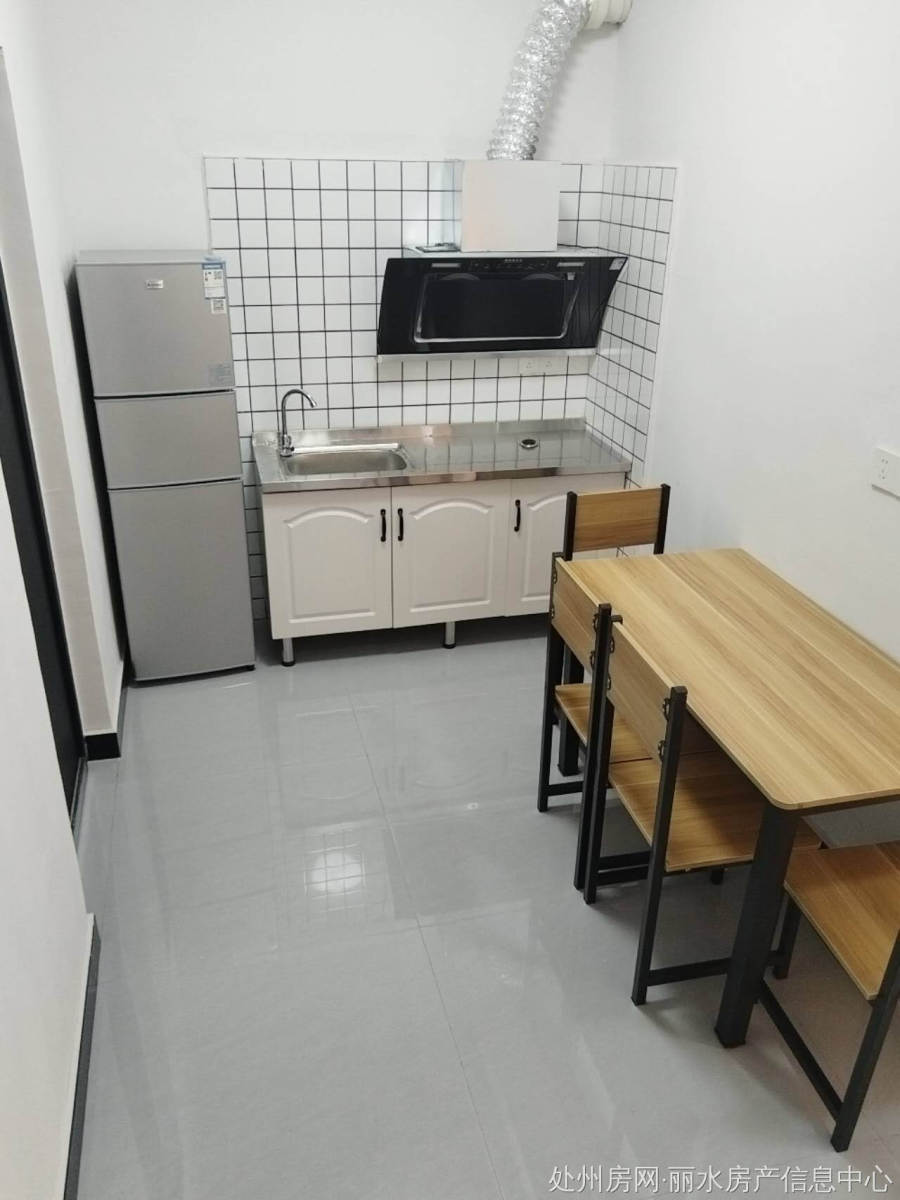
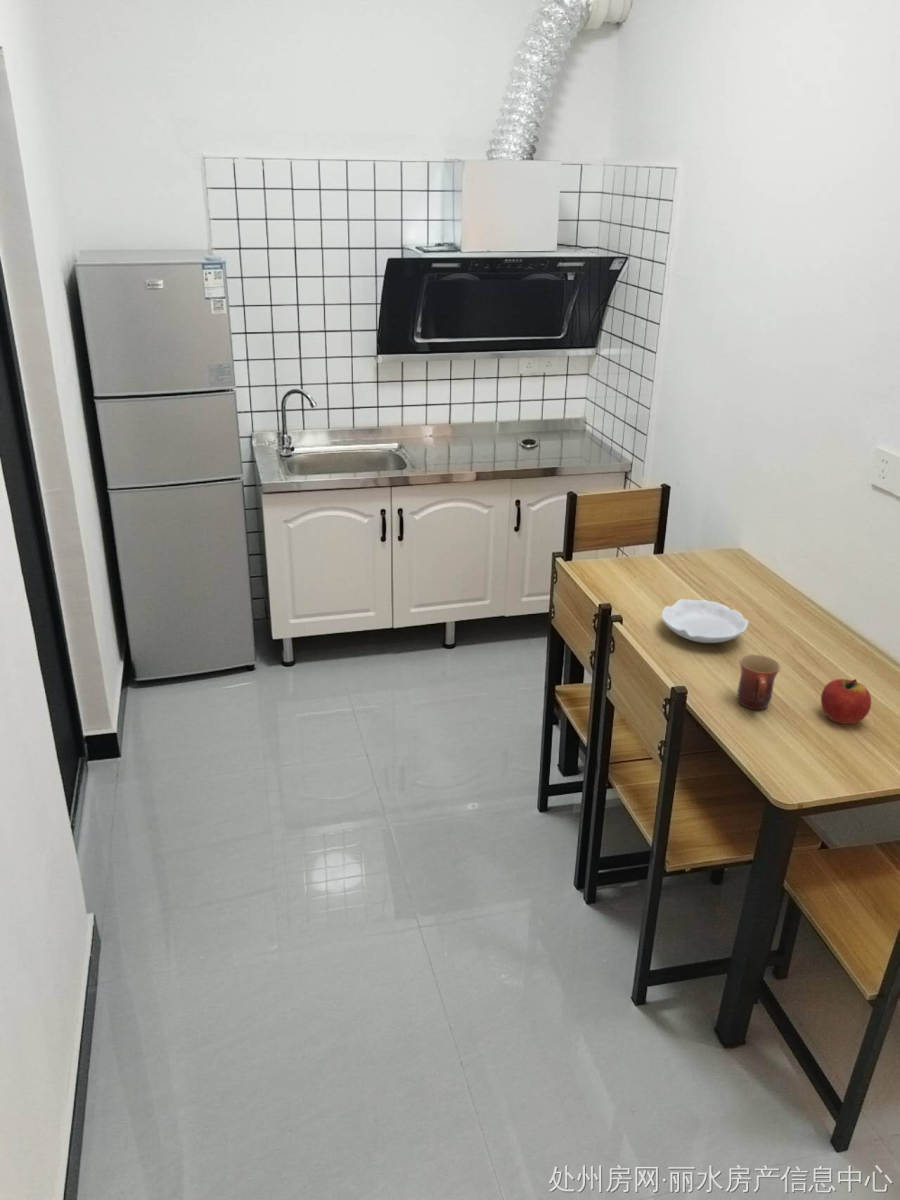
+ mug [736,653,781,710]
+ apple [820,678,872,725]
+ bowl [661,598,749,644]
